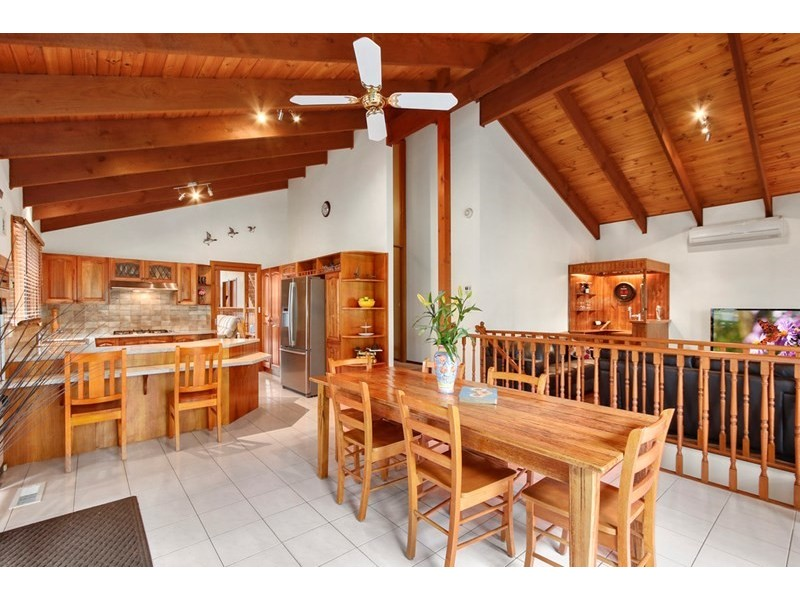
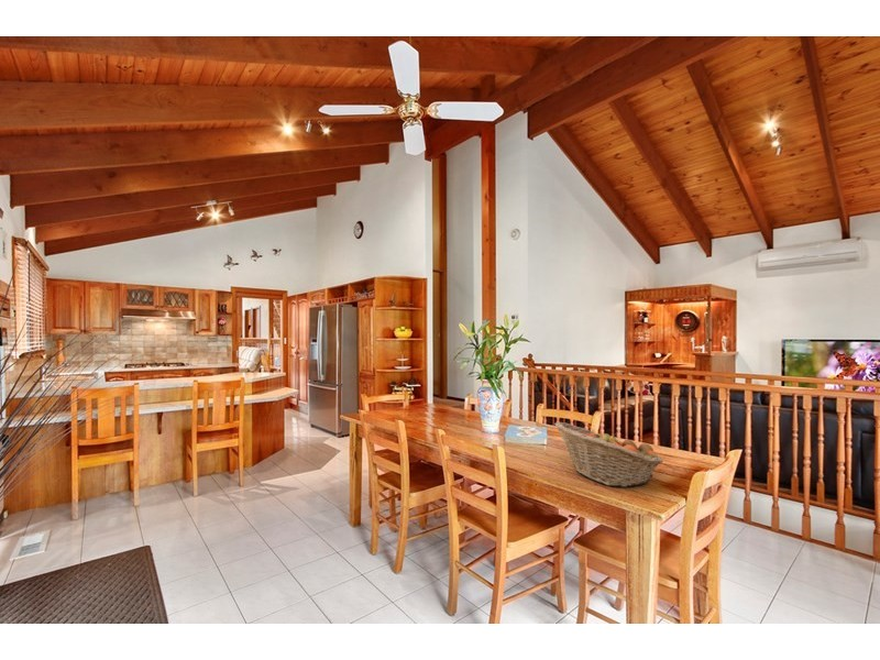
+ fruit basket [554,421,664,488]
